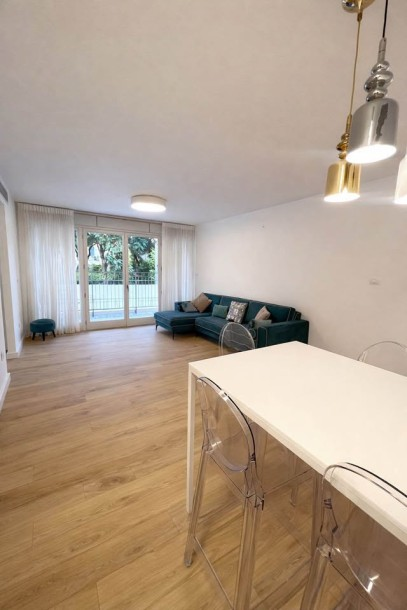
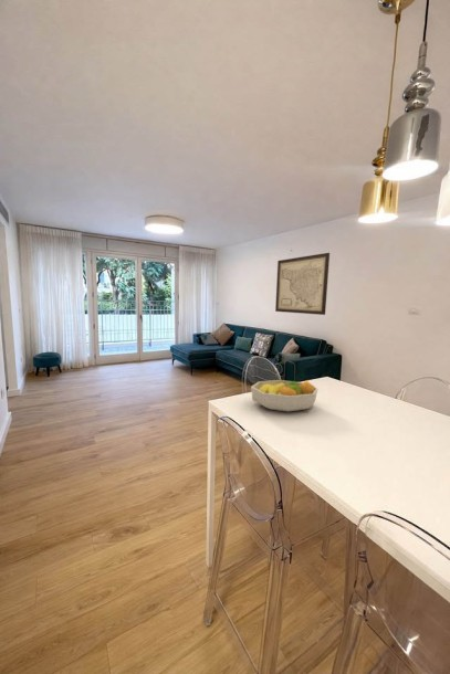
+ fruit bowl [250,379,320,413]
+ wall art [274,252,331,316]
